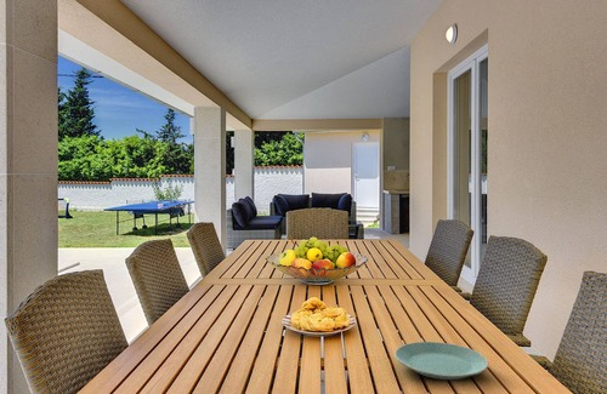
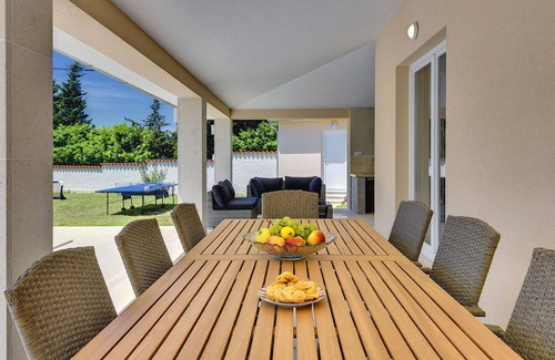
- plate [393,341,489,381]
